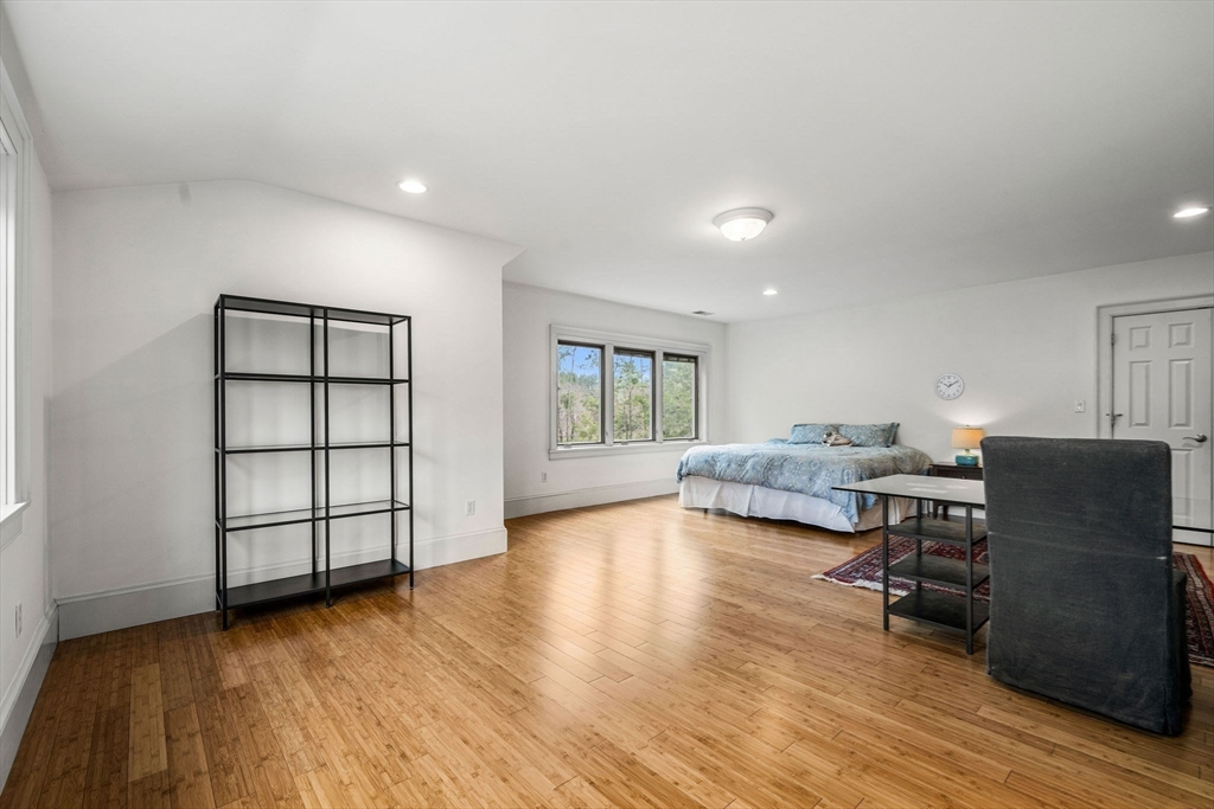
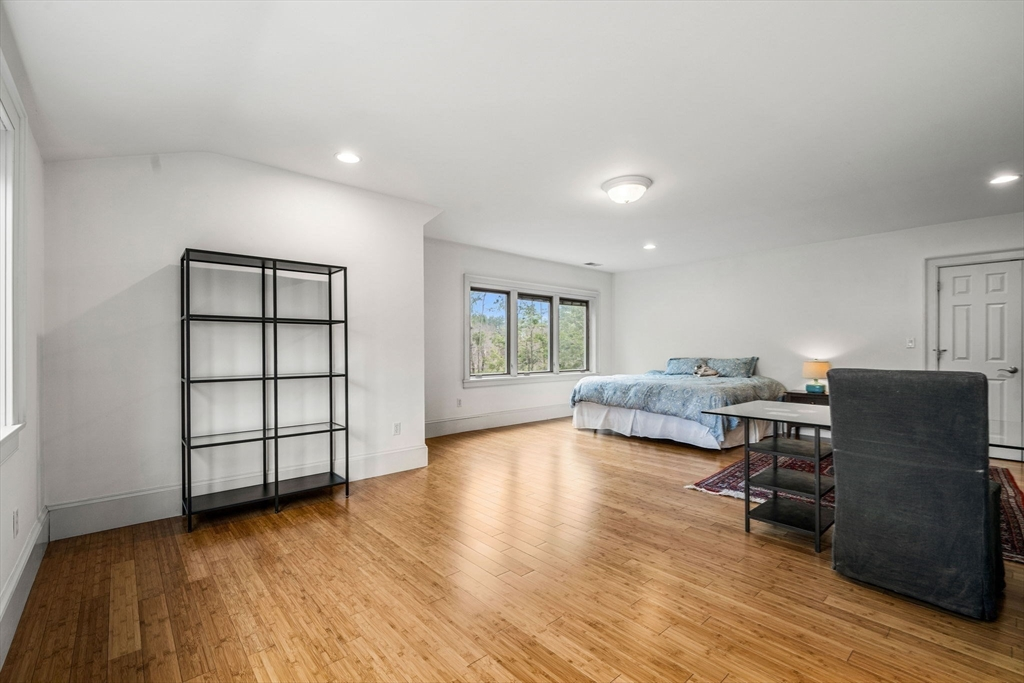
- wall clock [933,372,966,402]
